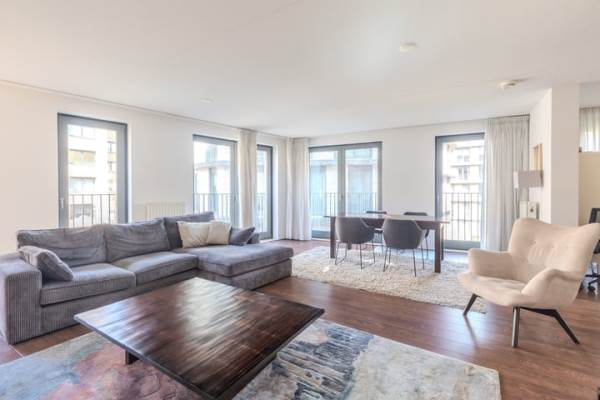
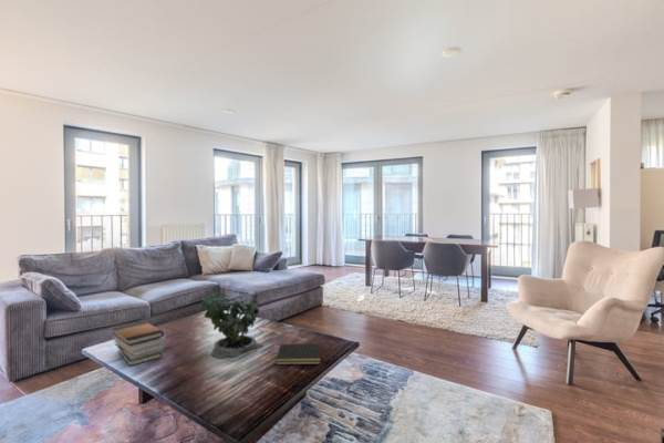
+ potted plant [199,287,264,359]
+ notepad [274,342,322,365]
+ book stack [112,320,166,367]
